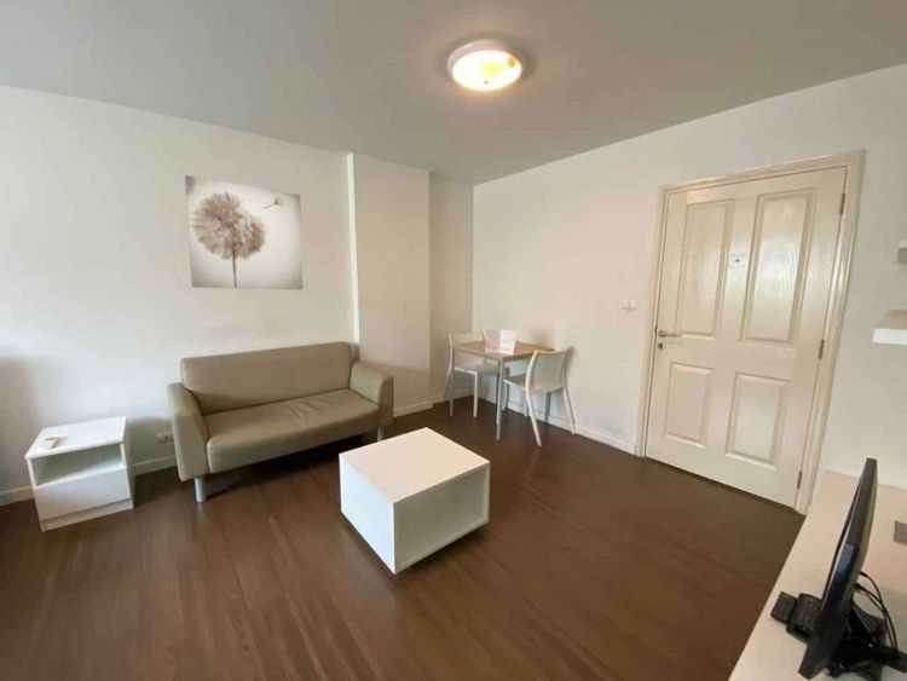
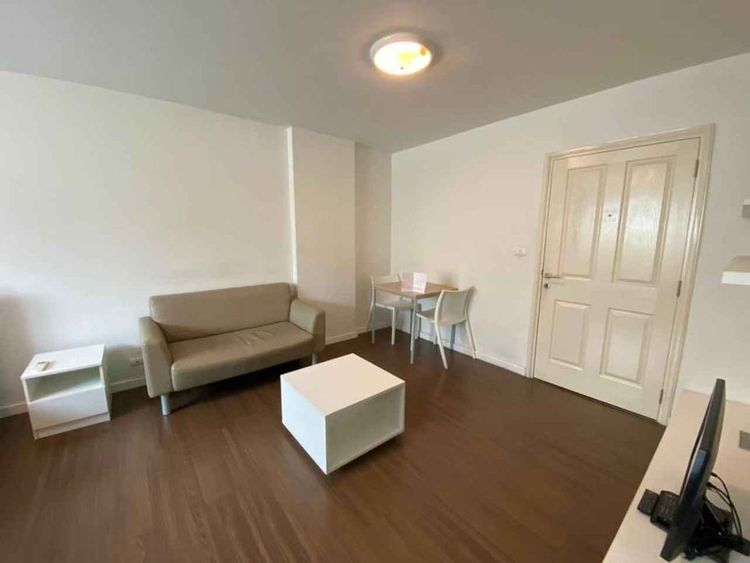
- wall art [184,174,304,292]
